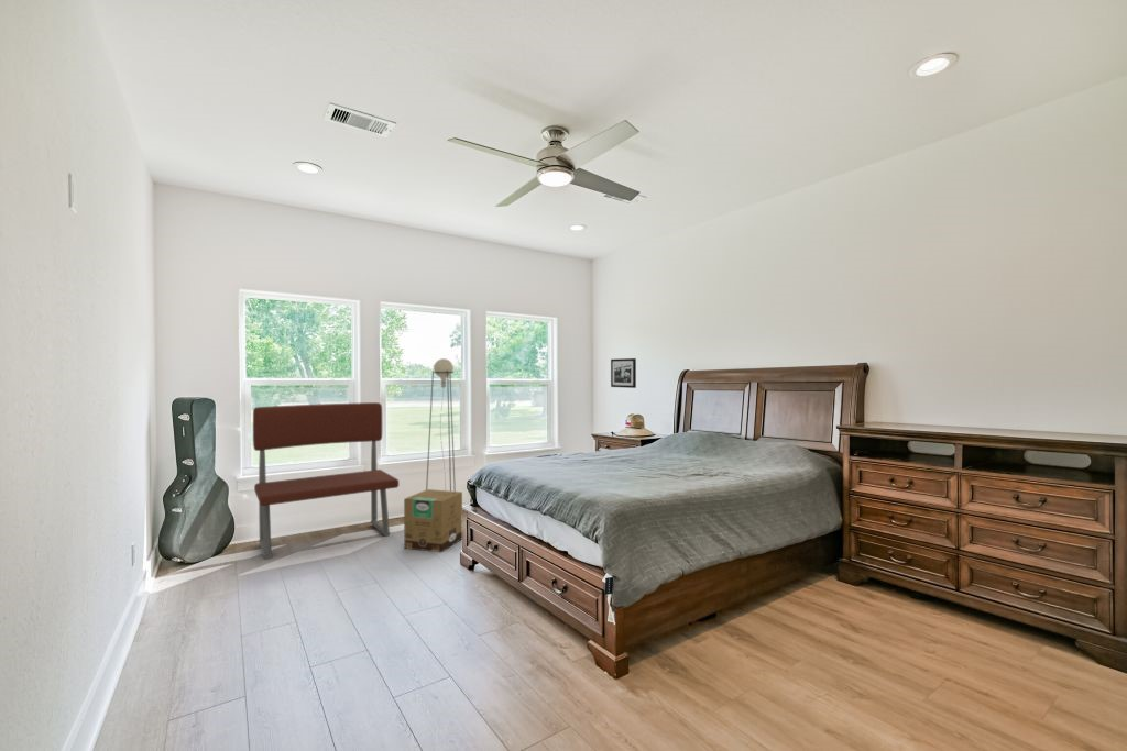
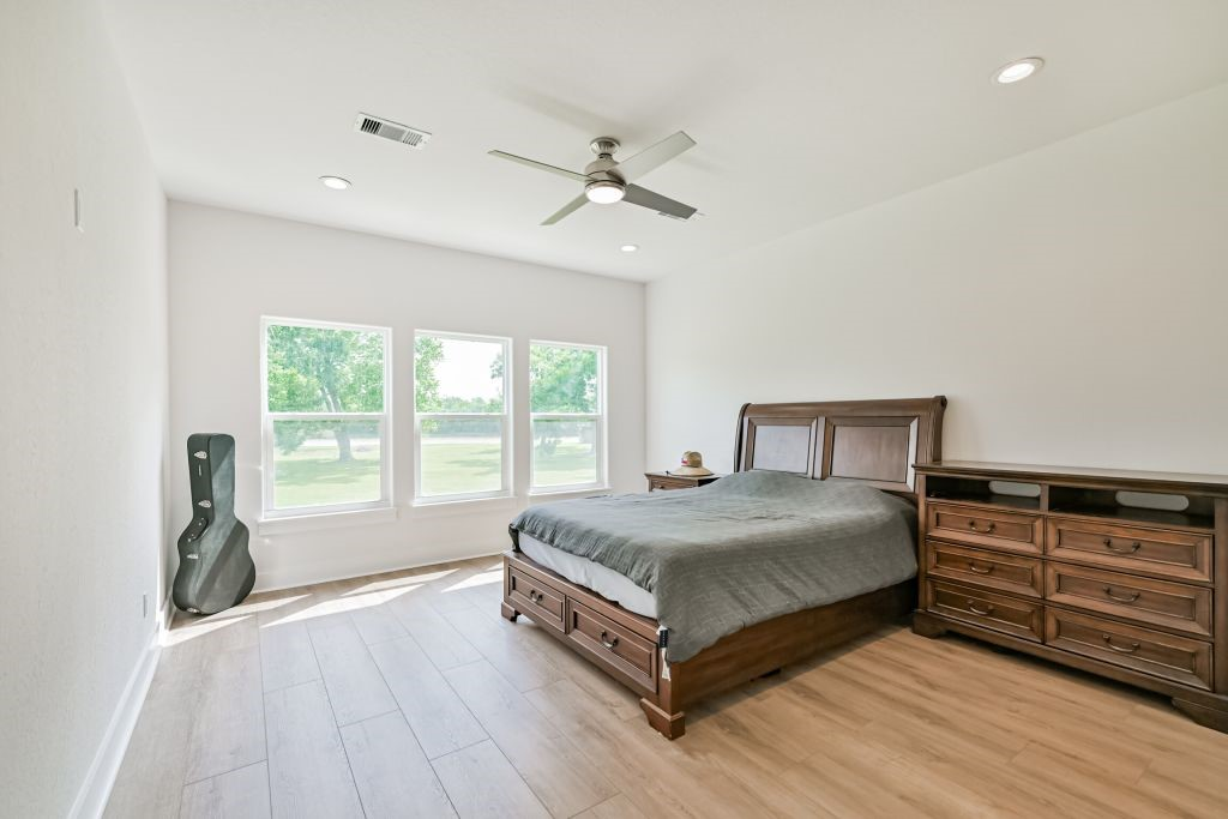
- bench [252,401,400,561]
- picture frame [610,357,637,389]
- cardboard box [403,488,463,553]
- floor lamp [425,357,457,492]
